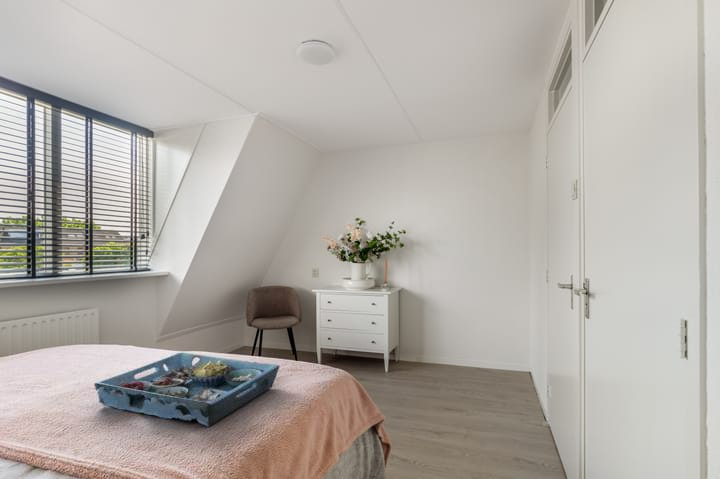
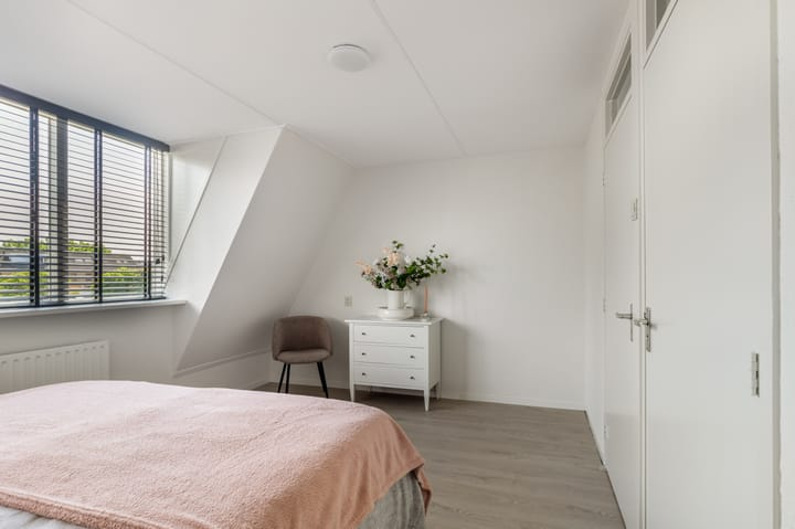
- serving tray [93,351,280,428]
